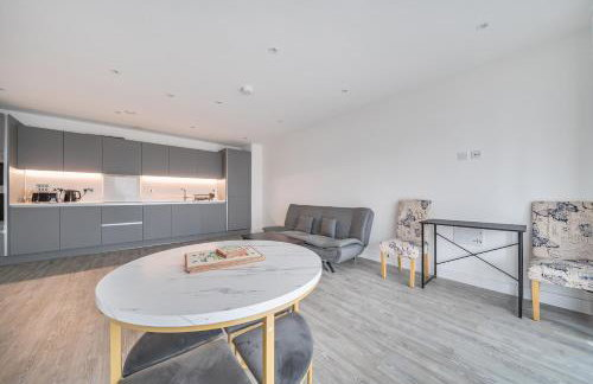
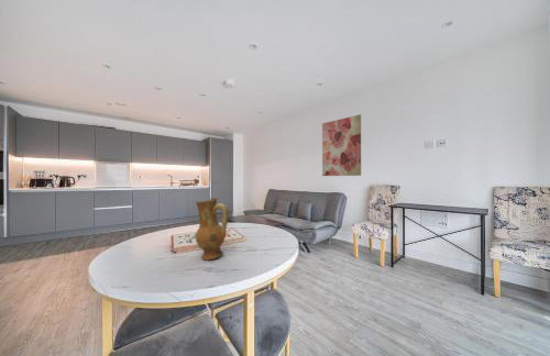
+ ceramic jug [195,197,229,262]
+ wall art [321,113,362,177]
